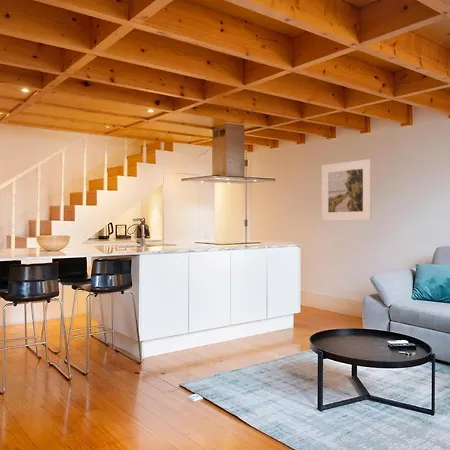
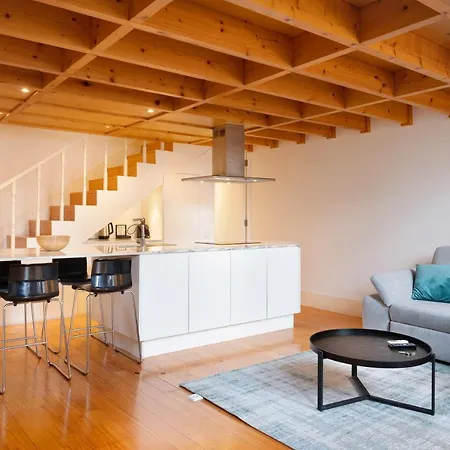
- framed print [321,158,372,222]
